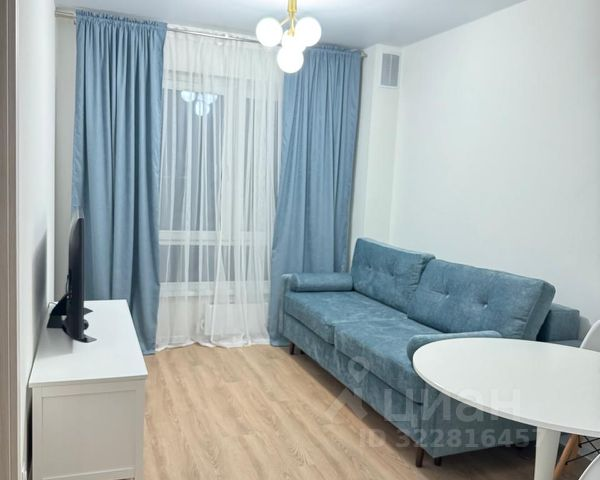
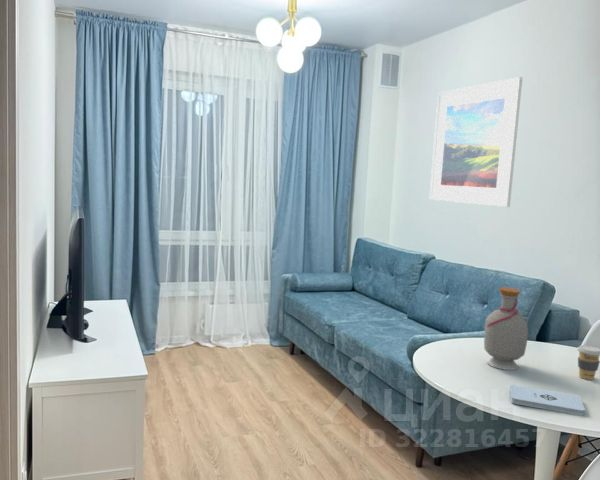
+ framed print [428,76,523,208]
+ bottle [483,286,529,371]
+ coffee cup [576,344,600,381]
+ notepad [509,383,586,416]
